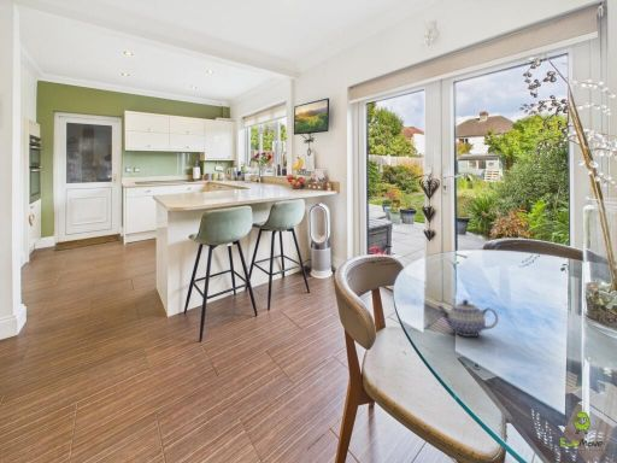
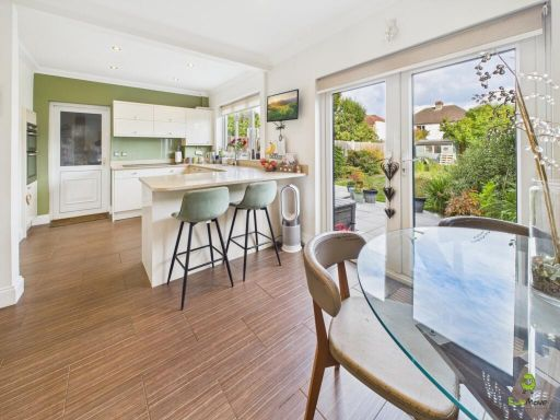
- teapot [435,298,499,338]
